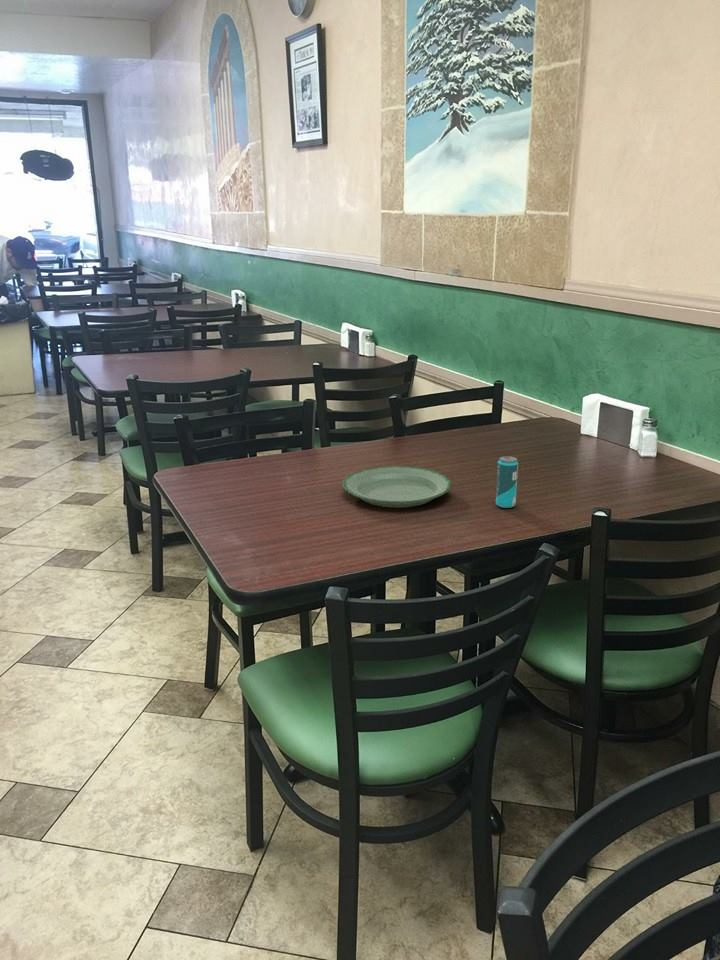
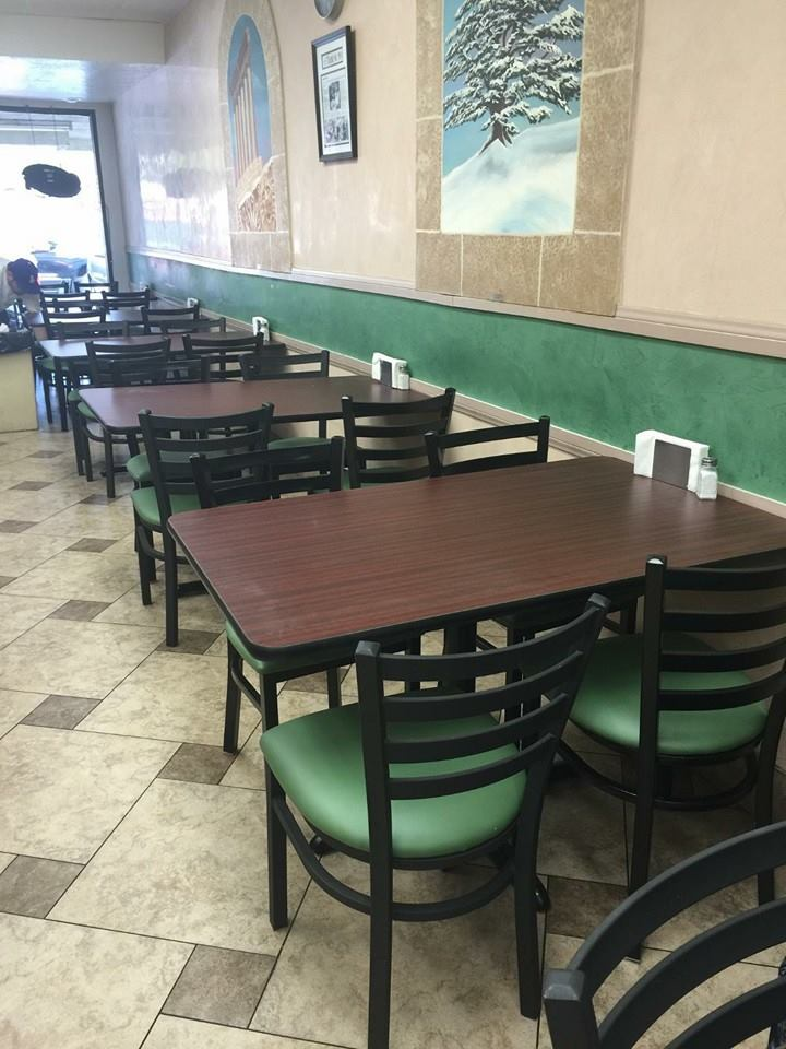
- beverage can [495,455,519,509]
- plate [341,465,452,509]
